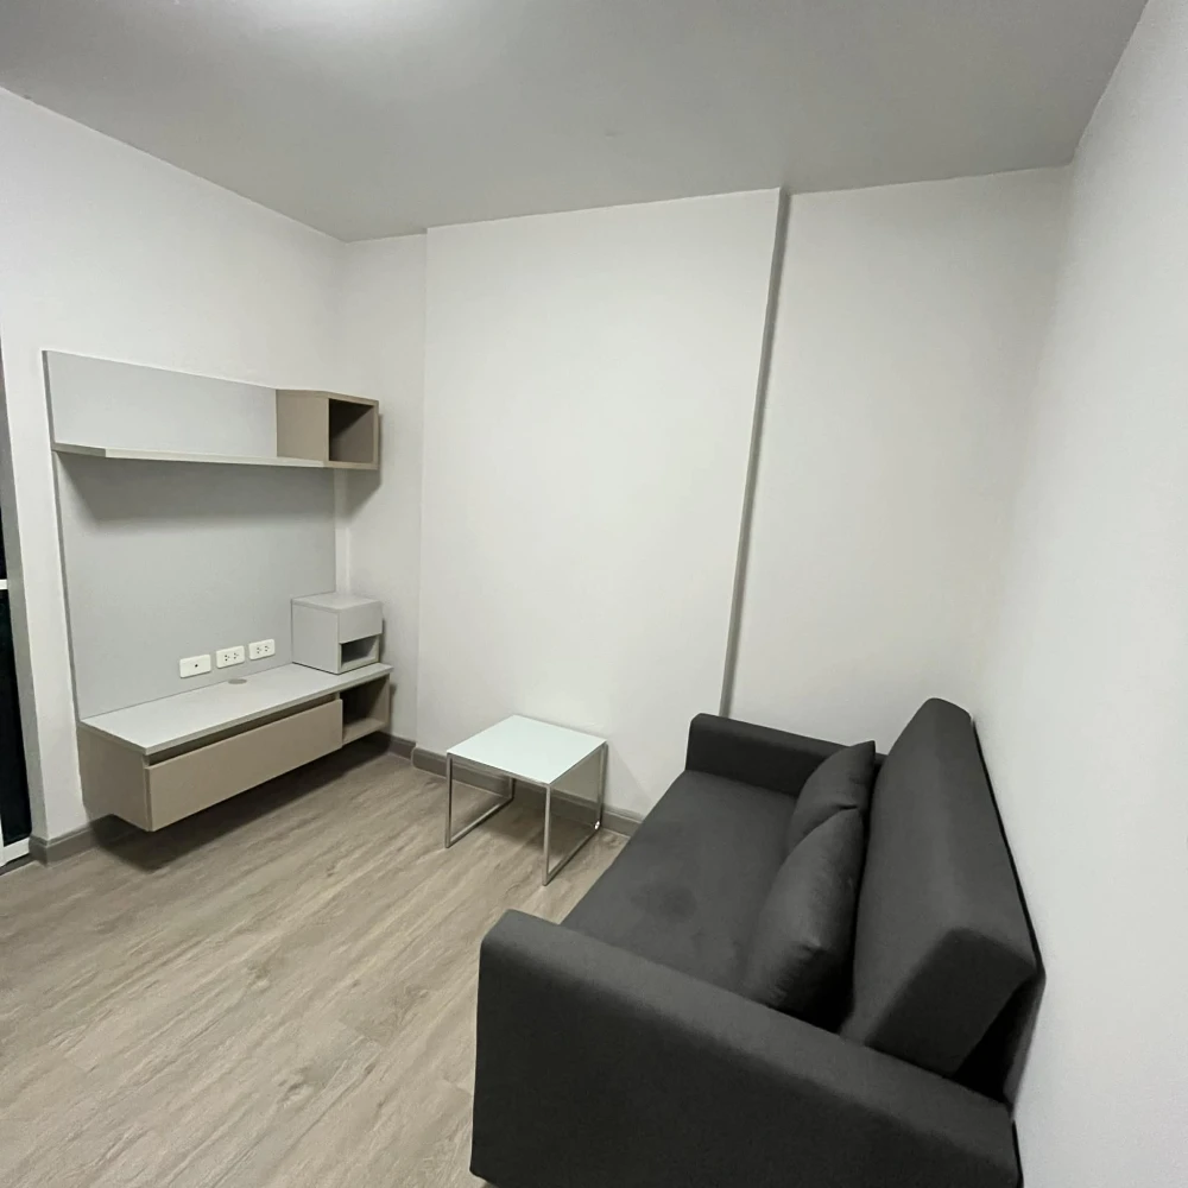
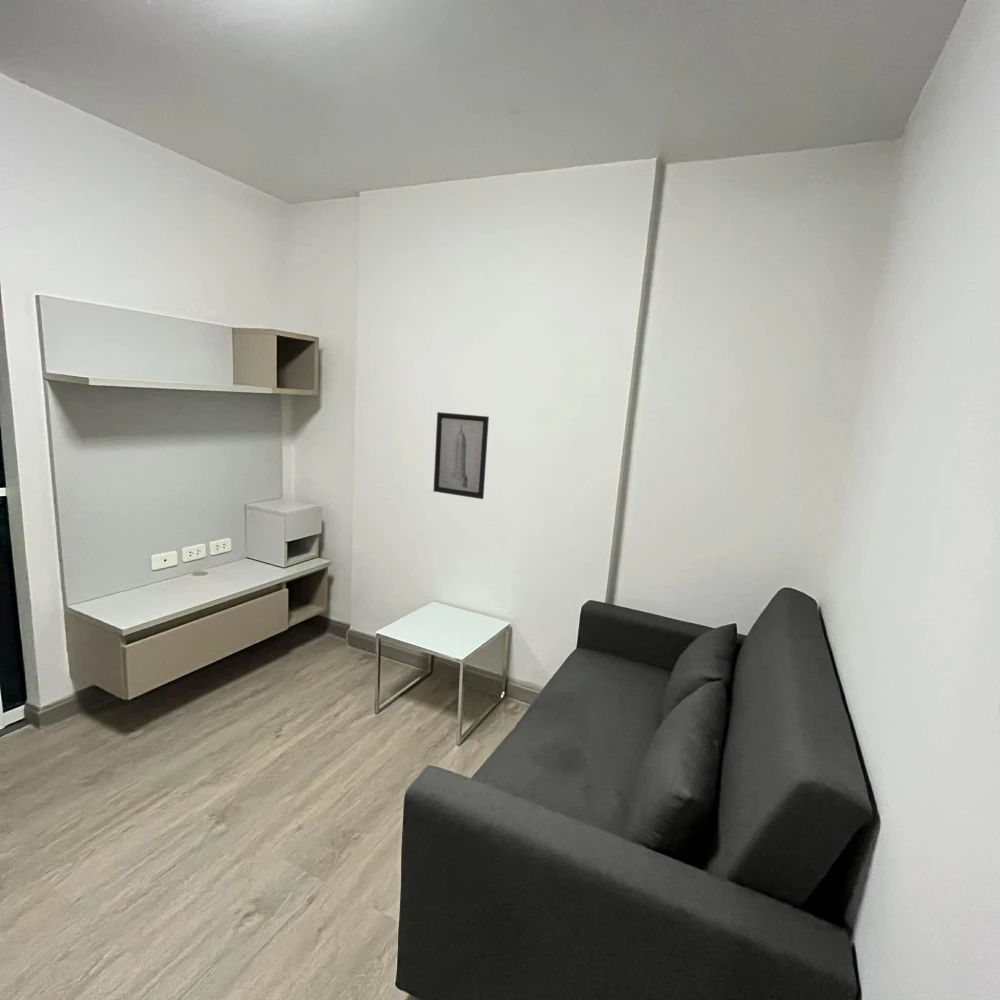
+ wall art [432,411,490,500]
